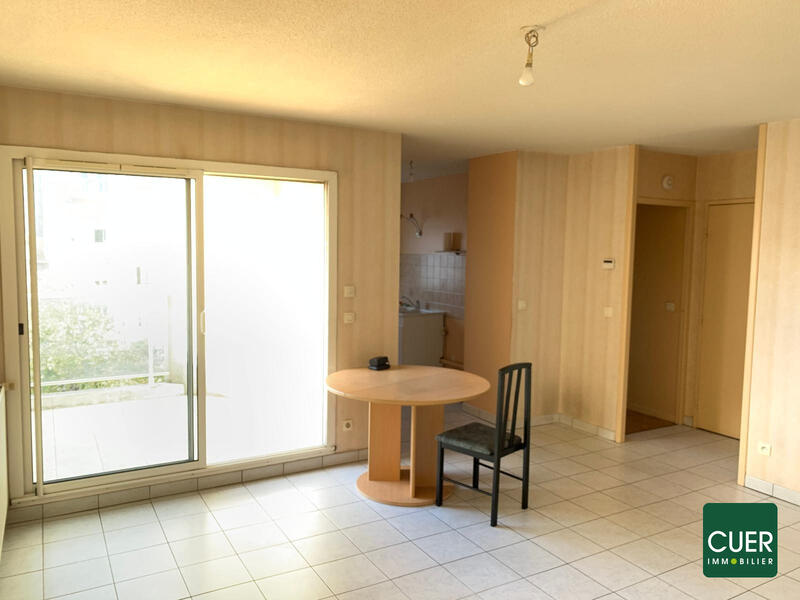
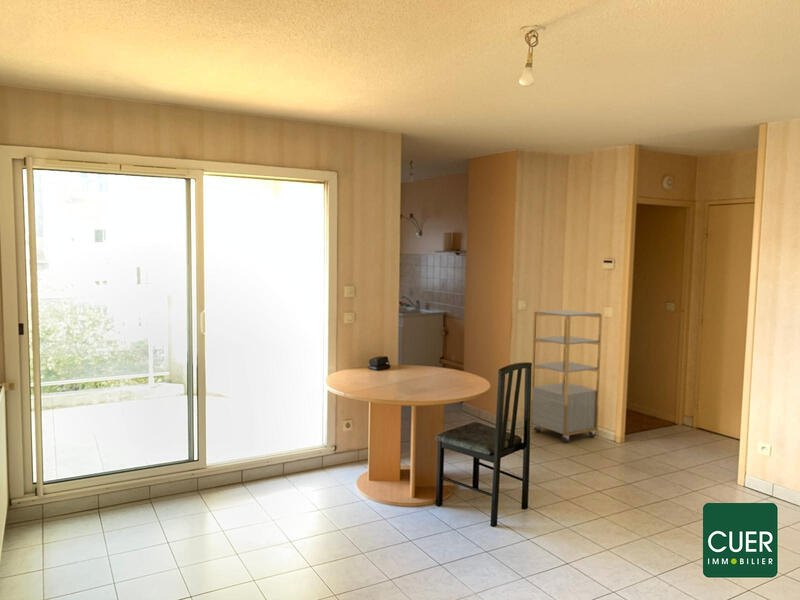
+ shelving unit [530,309,603,444]
